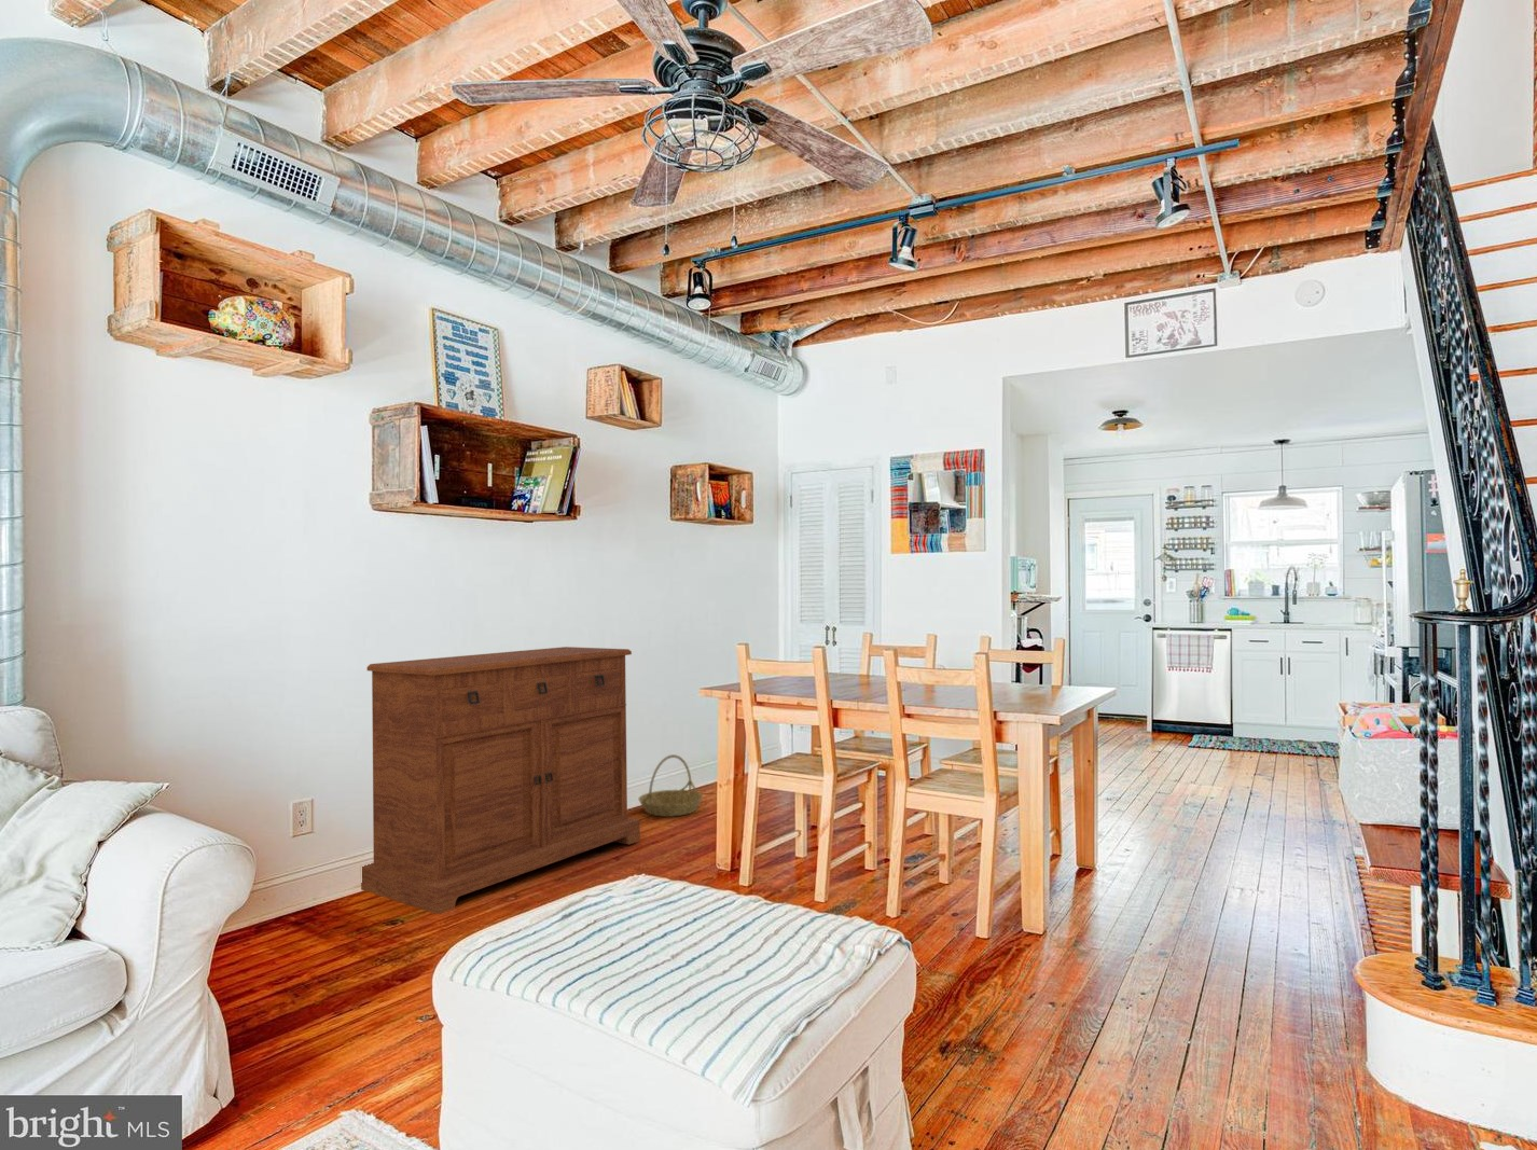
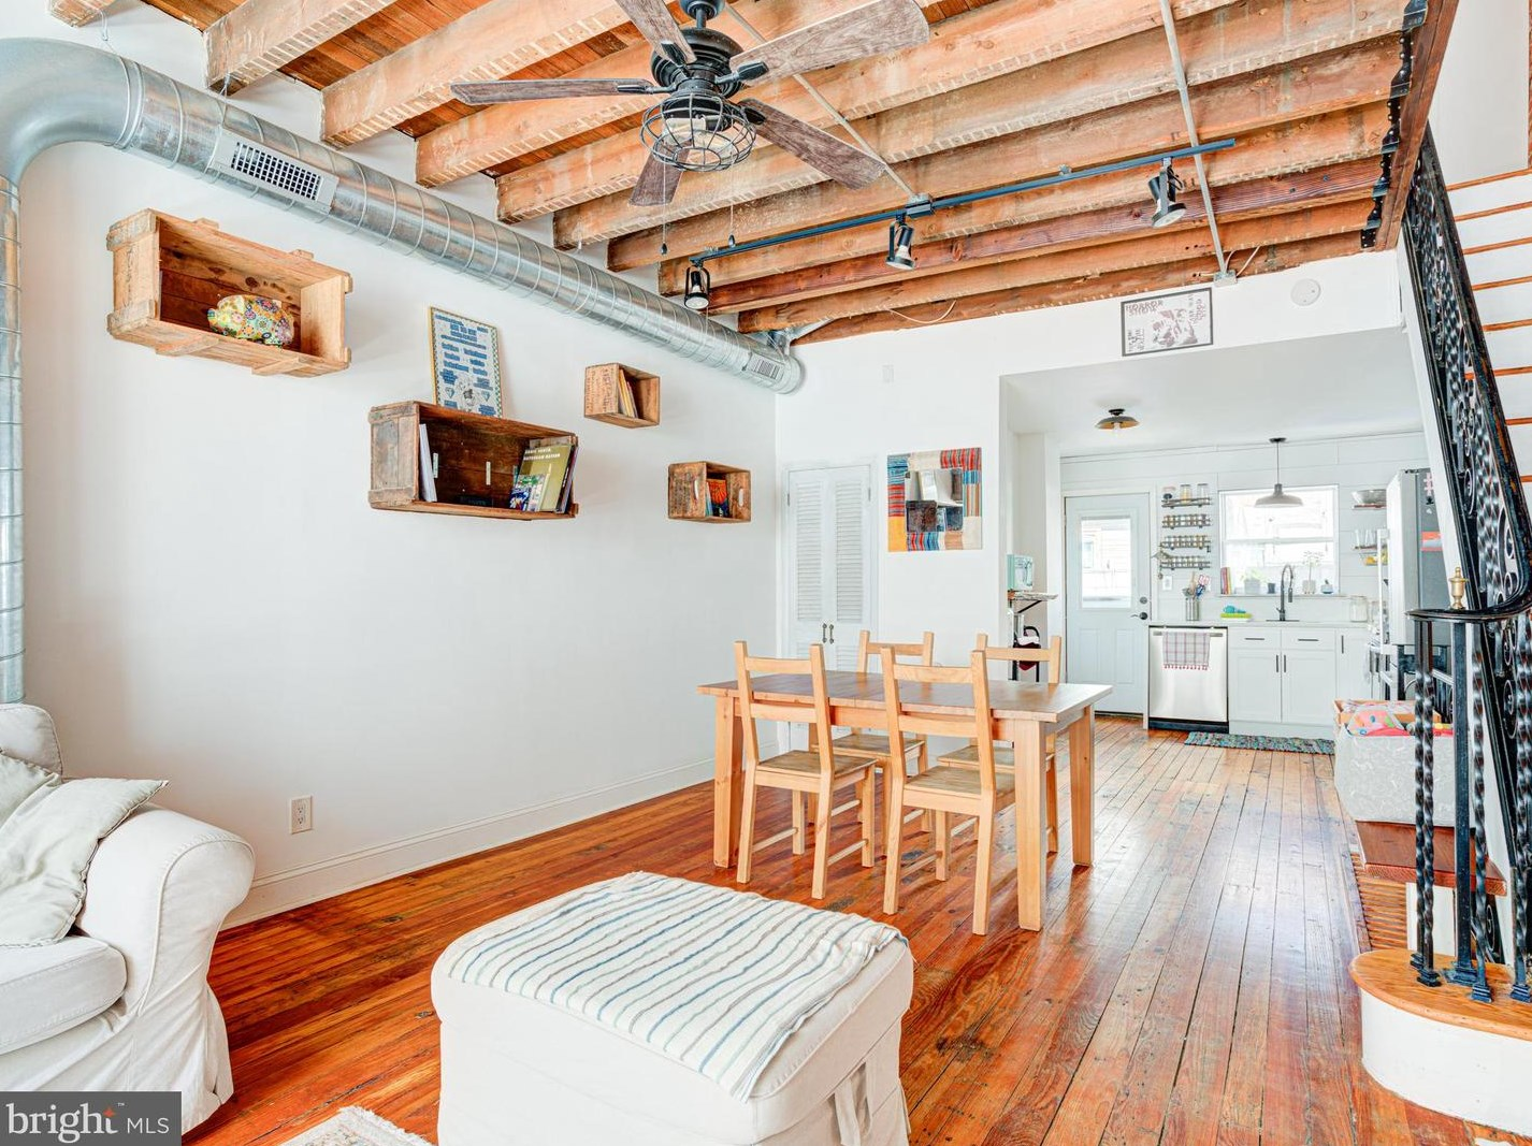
- basket [637,754,703,818]
- sideboard [360,645,642,914]
